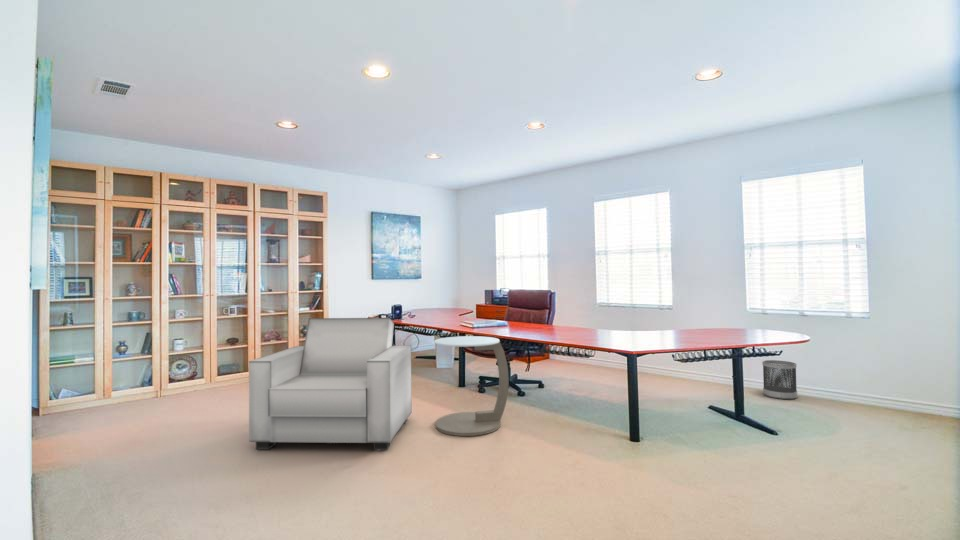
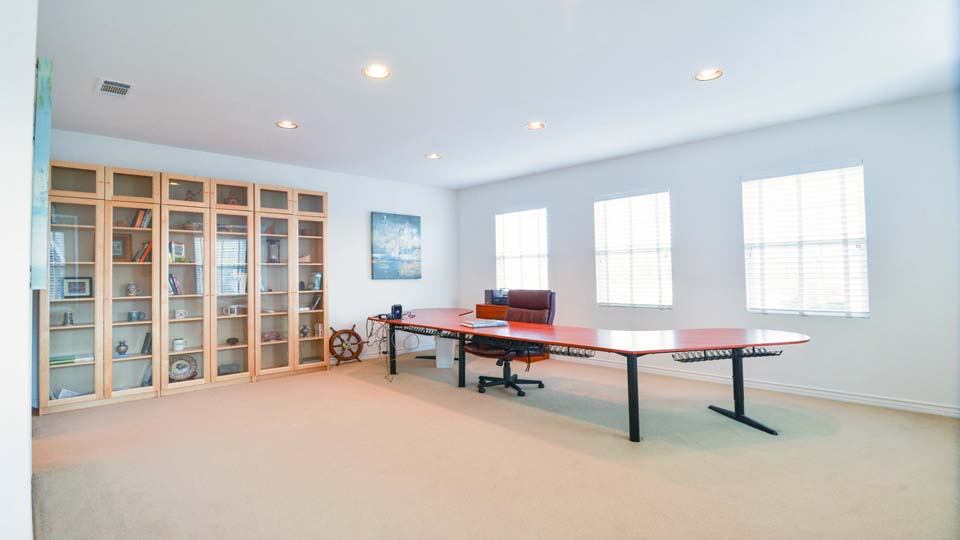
- armchair [248,317,413,451]
- wastebasket [761,359,798,400]
- side table [433,335,510,437]
